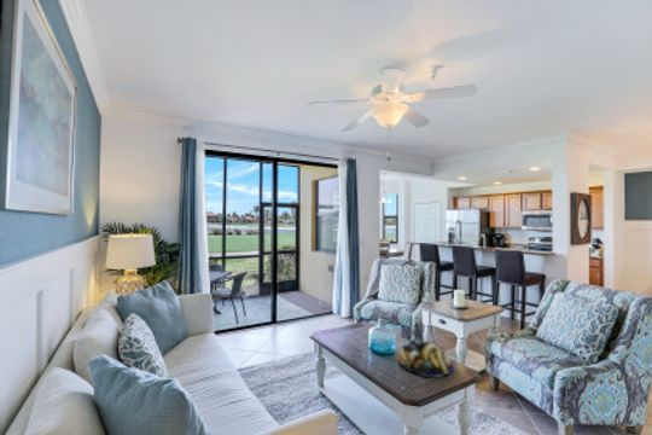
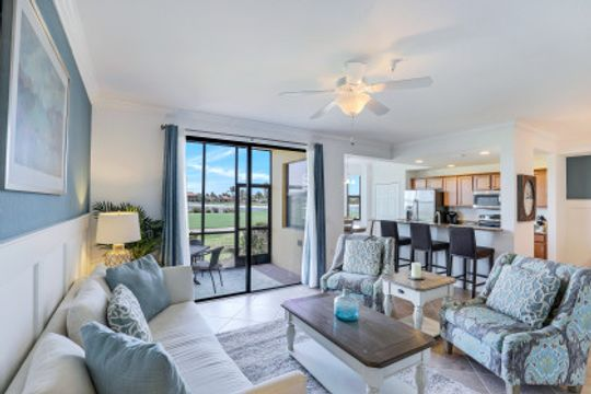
- fruit bowl [396,338,455,378]
